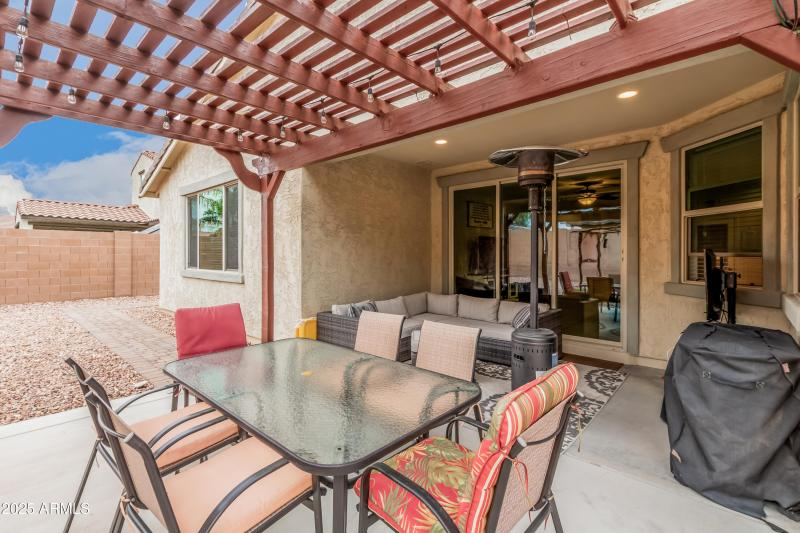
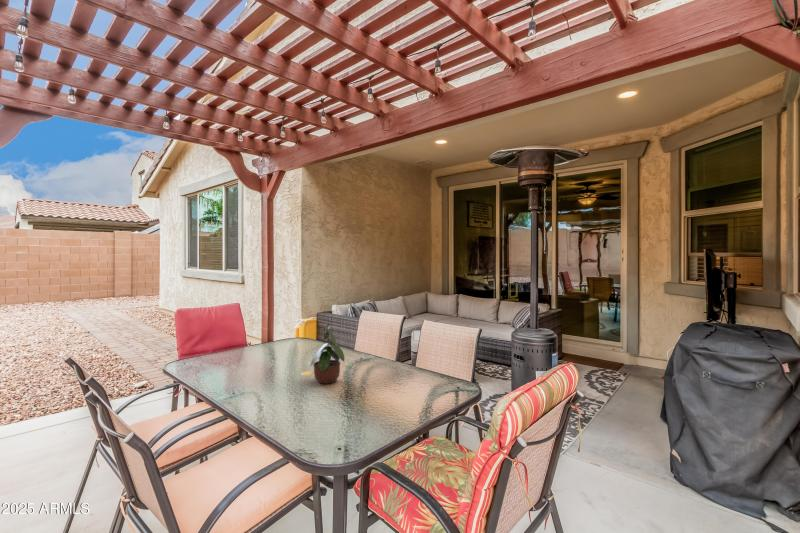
+ potted plant [309,320,346,385]
